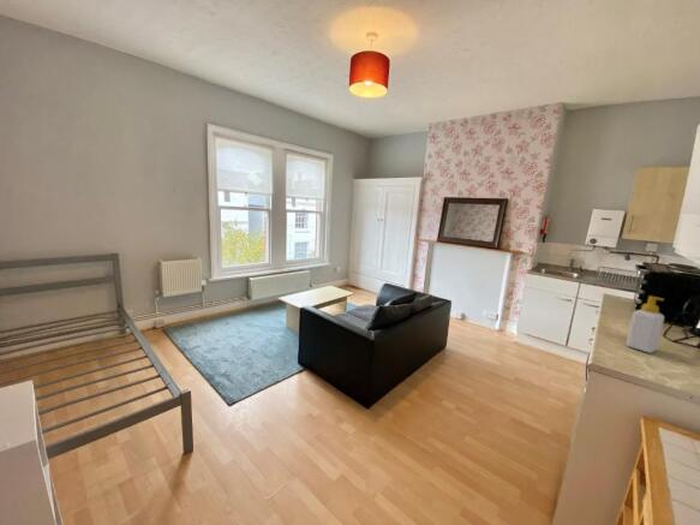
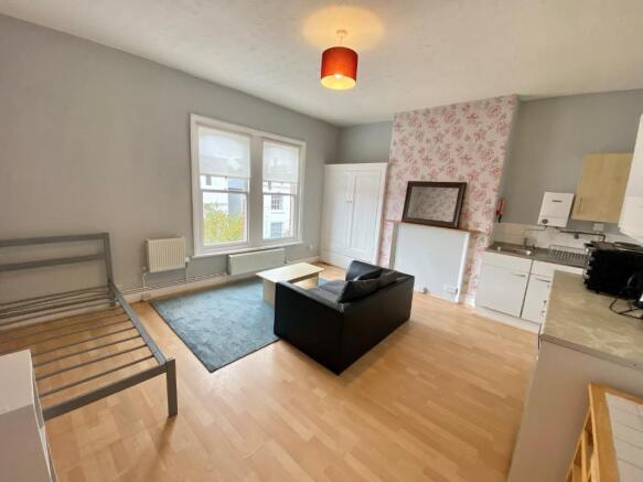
- soap bottle [624,294,665,354]
